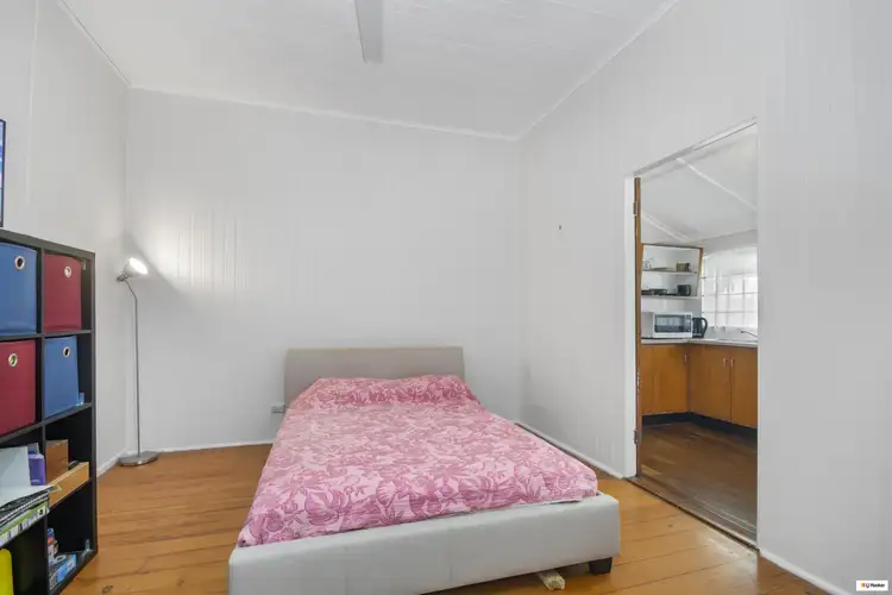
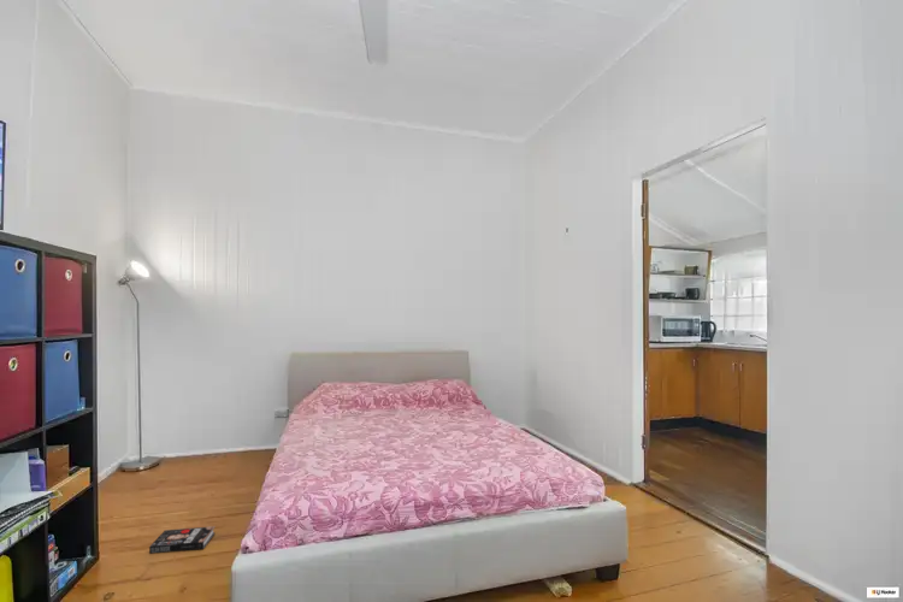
+ book [148,525,216,555]
